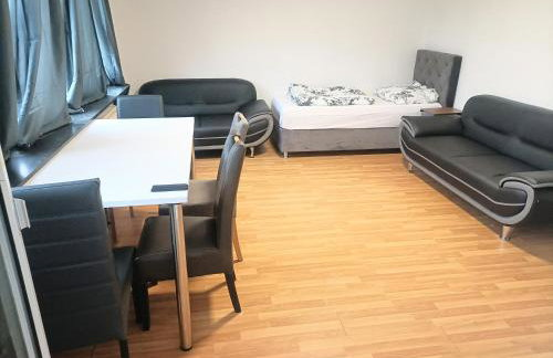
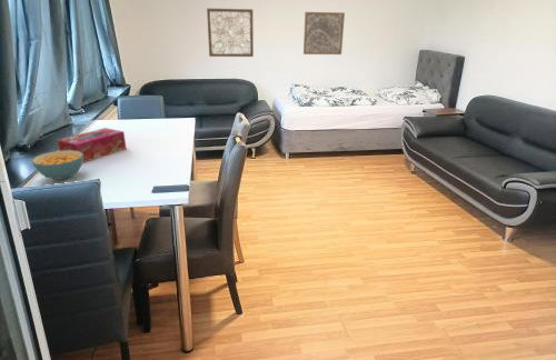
+ wall art [302,11,346,56]
+ wall art [206,8,255,58]
+ cereal bowl [31,150,83,181]
+ tissue box [56,127,128,163]
